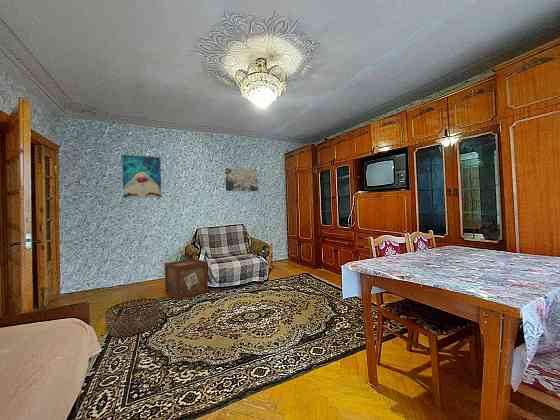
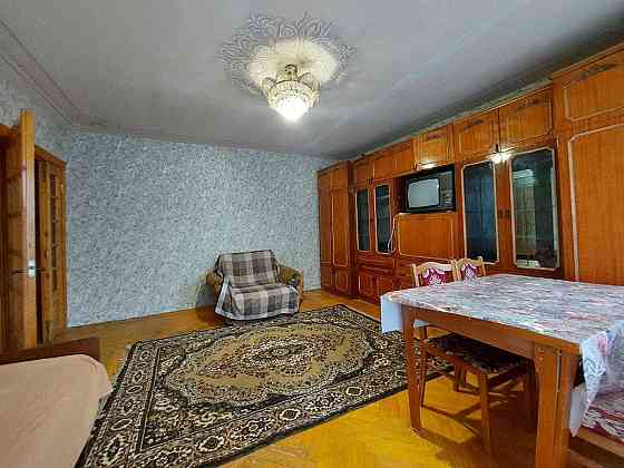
- wall art [121,154,162,199]
- basket [104,297,161,338]
- wall art [224,167,259,192]
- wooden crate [164,258,209,301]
